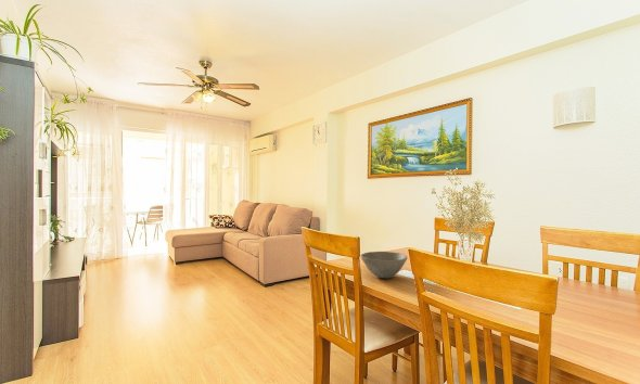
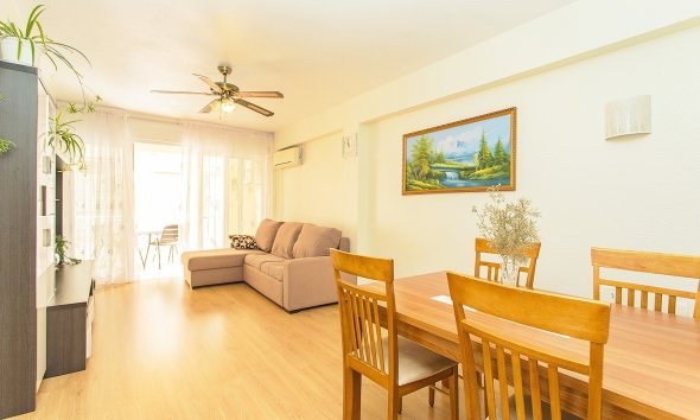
- bowl [360,251,408,280]
